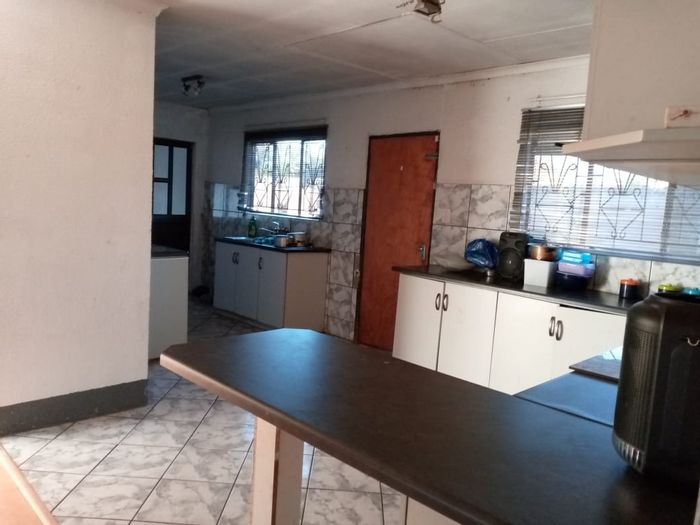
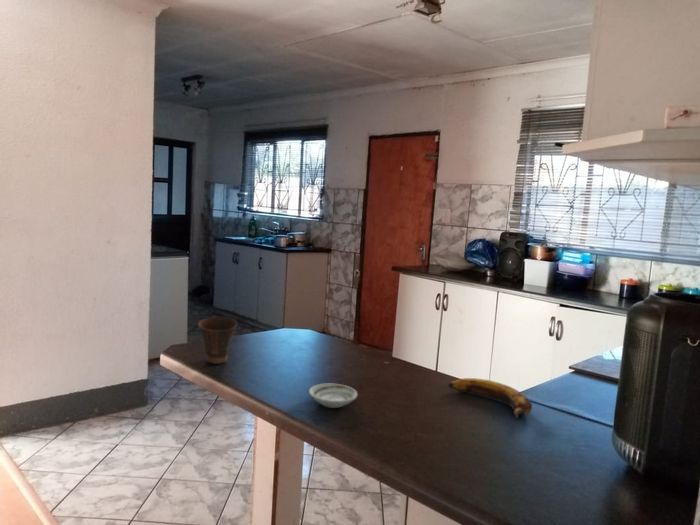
+ cup [197,316,238,365]
+ saucer [308,383,358,409]
+ banana [447,377,533,419]
